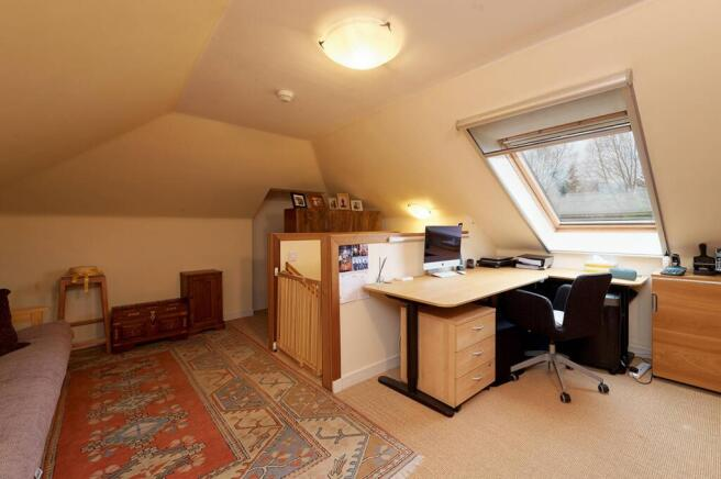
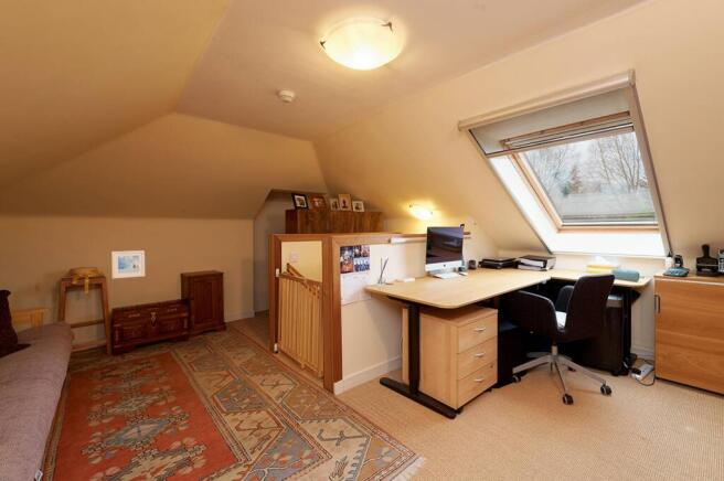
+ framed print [110,249,146,280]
